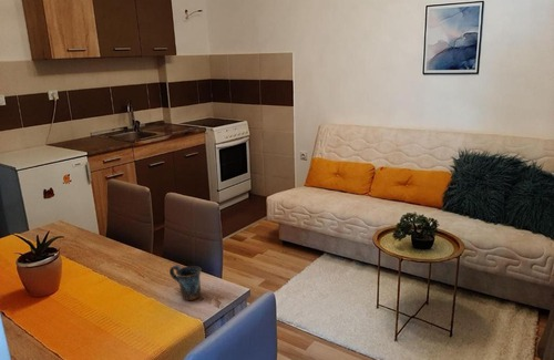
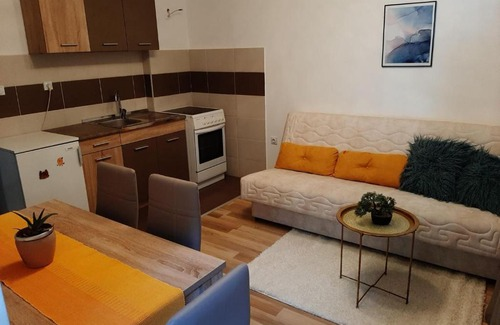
- mug [168,264,203,301]
